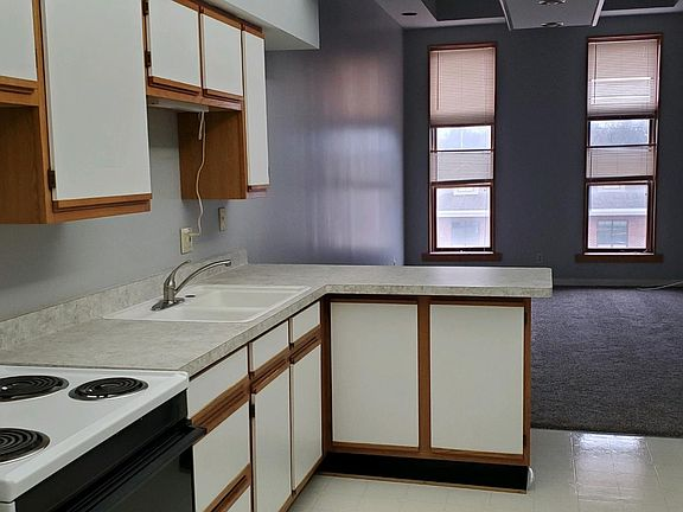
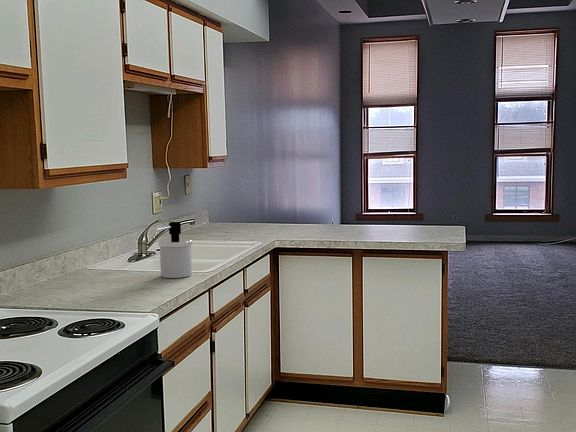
+ soap dispenser [151,221,193,279]
